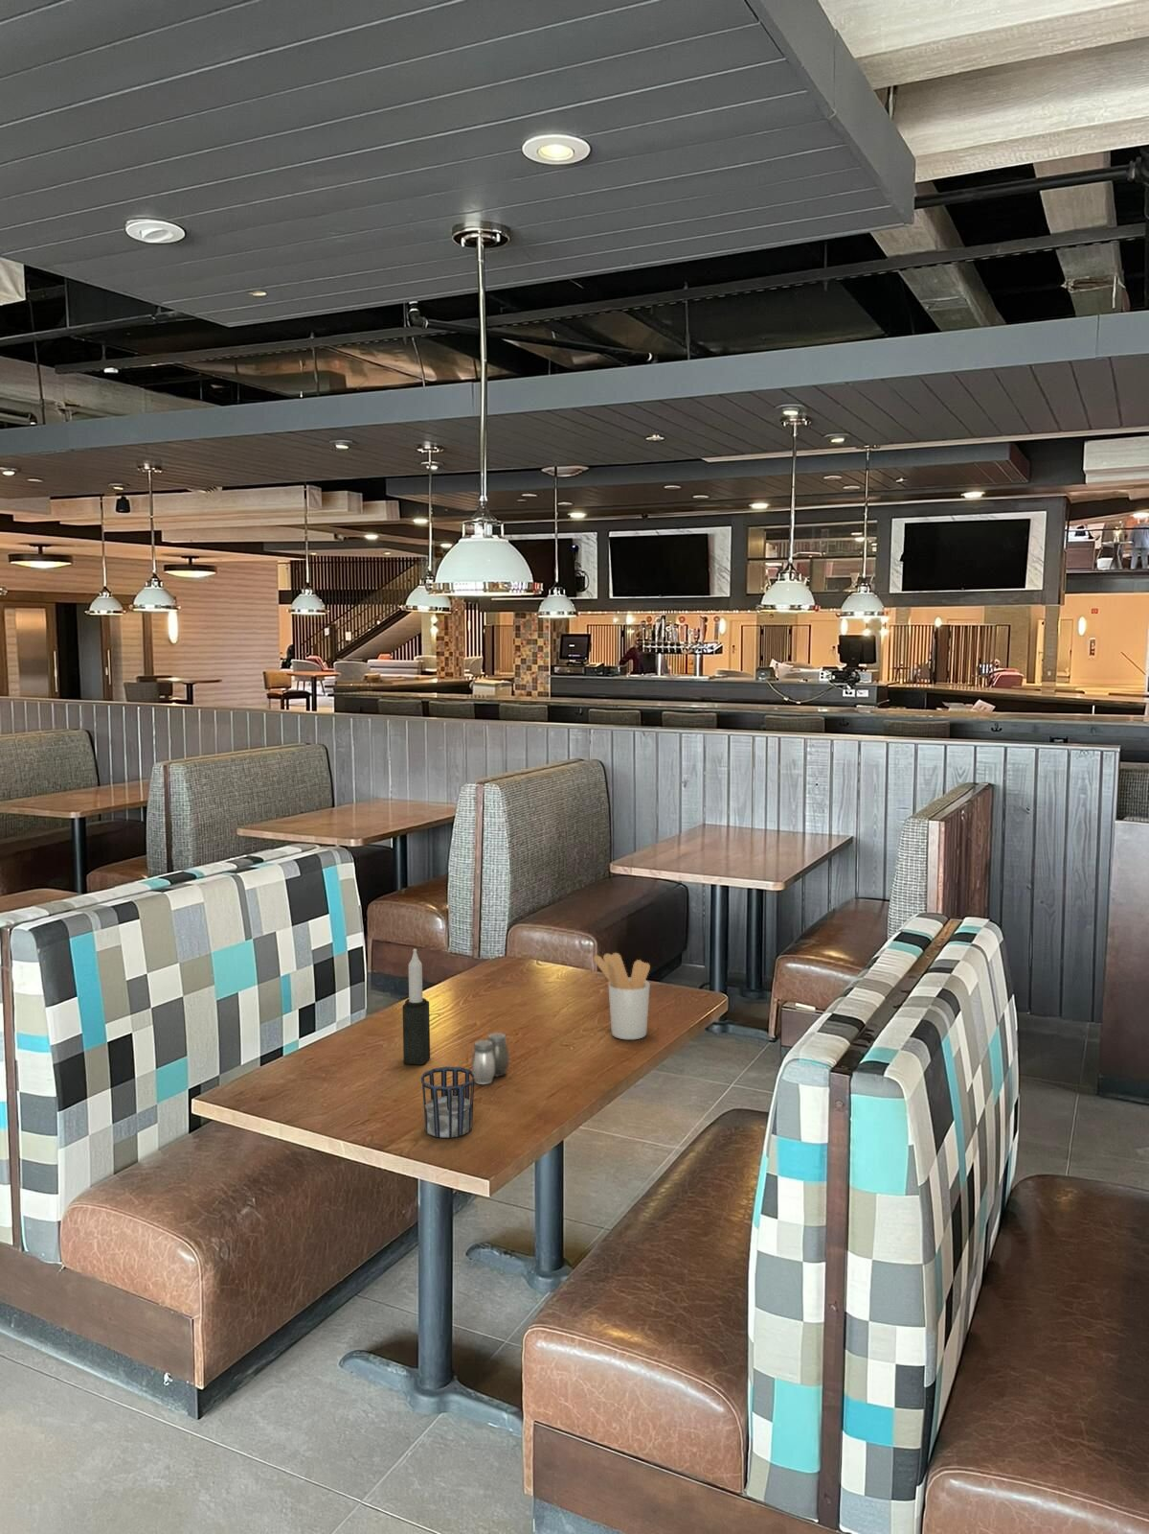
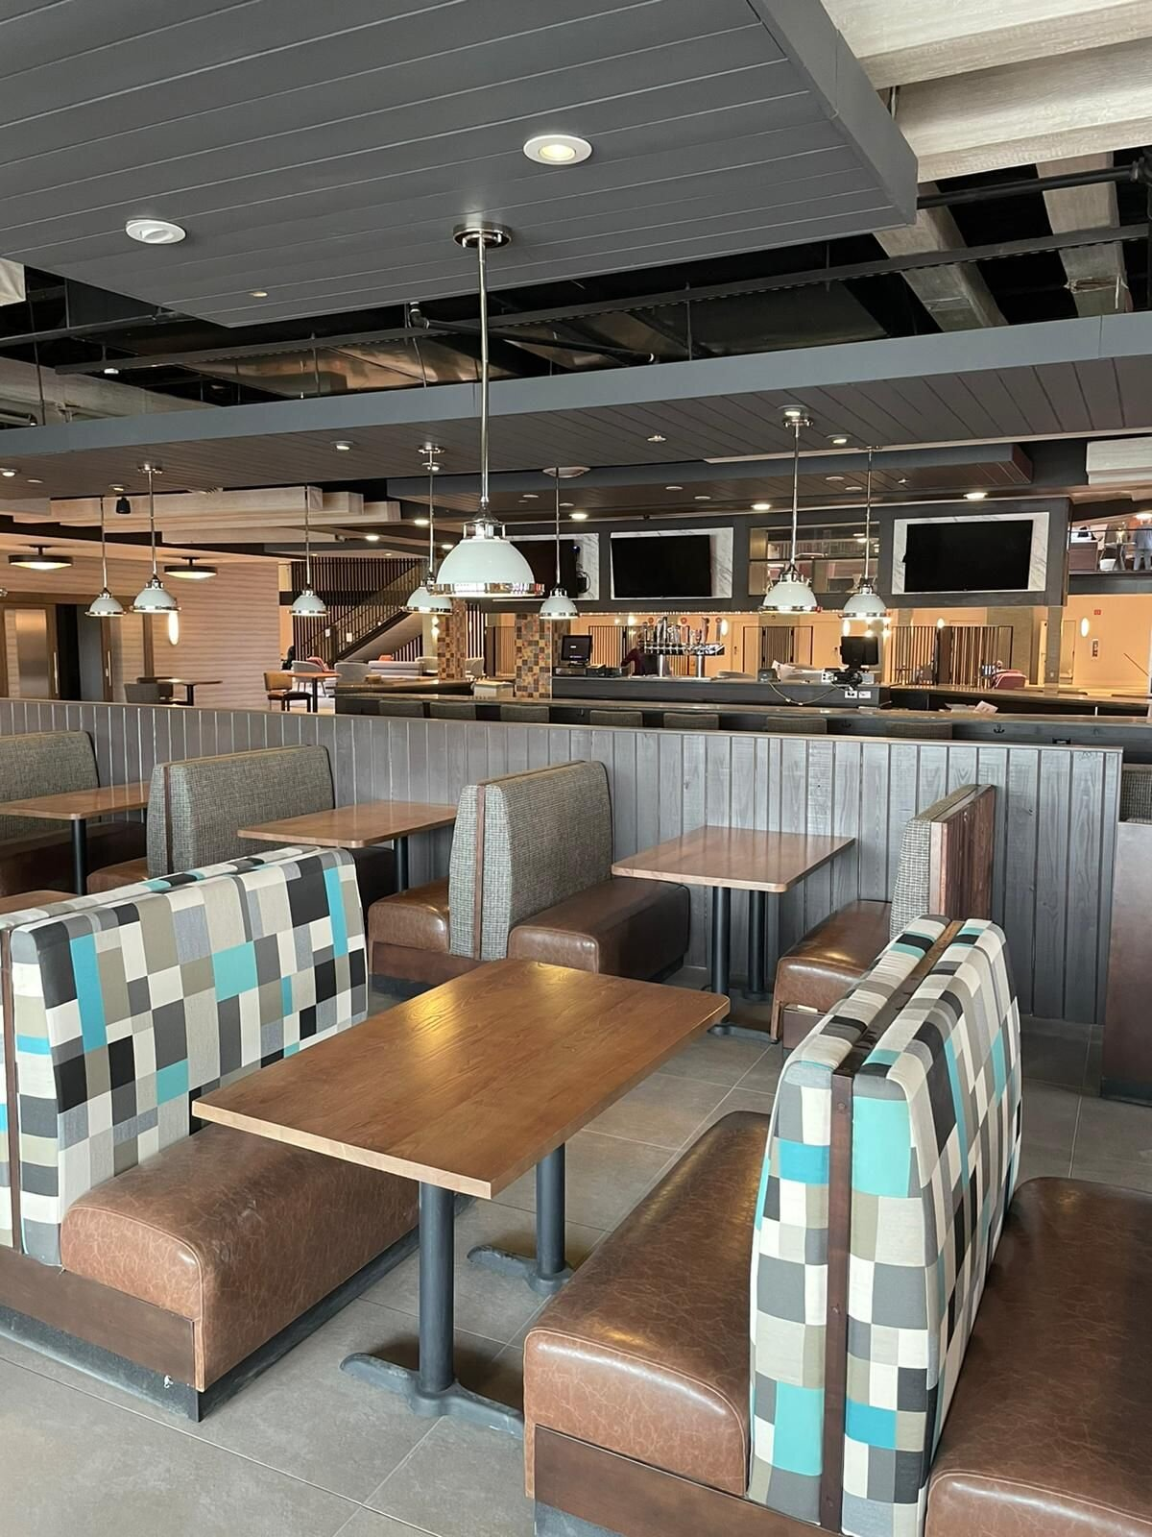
- candle [401,948,431,1067]
- cup [420,1067,474,1139]
- salt and pepper shaker [471,1032,509,1086]
- utensil holder [593,952,651,1040]
